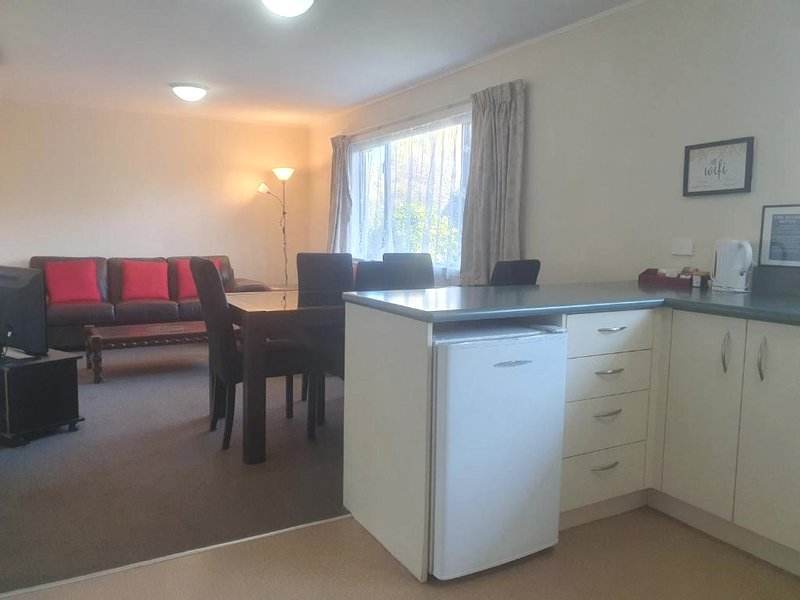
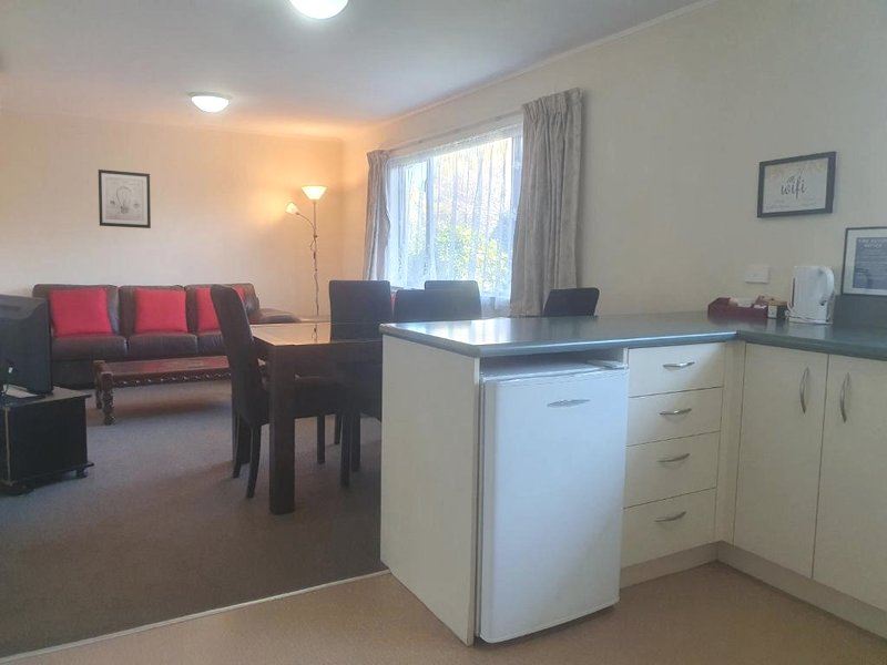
+ wall art [98,168,152,229]
